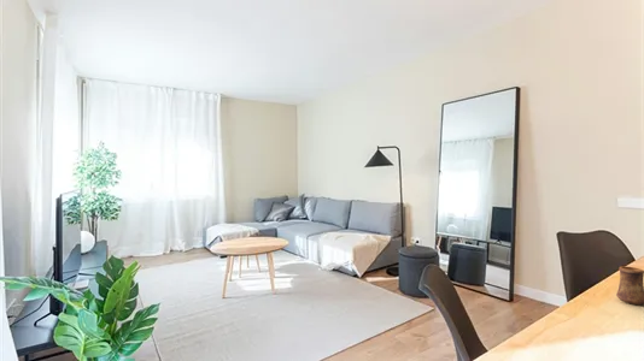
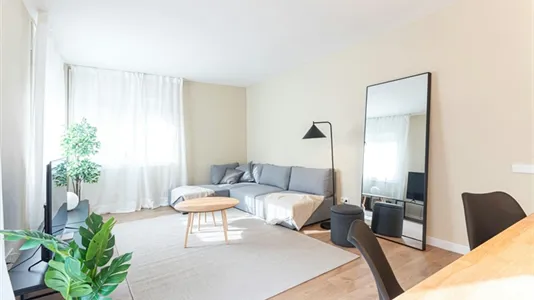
- cup [615,265,644,306]
